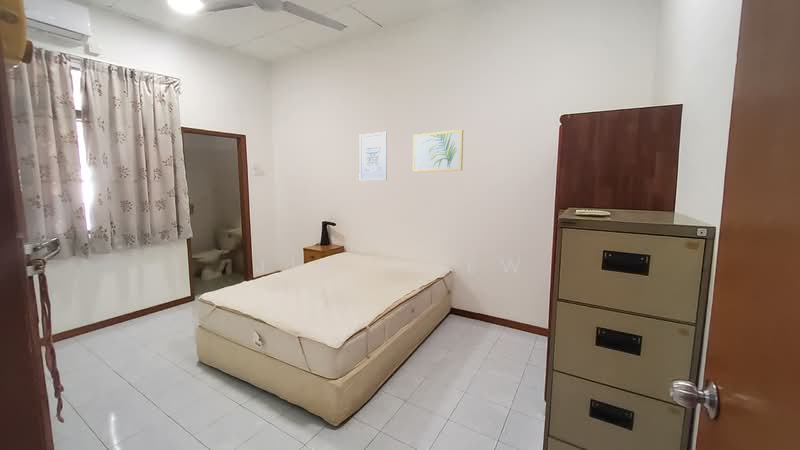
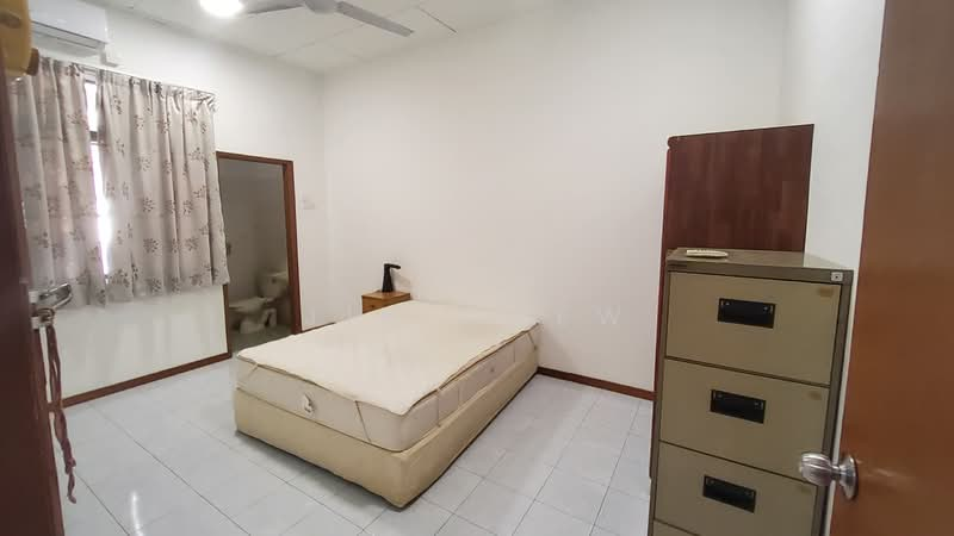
- wall art [412,129,464,173]
- wall art [358,131,388,182]
